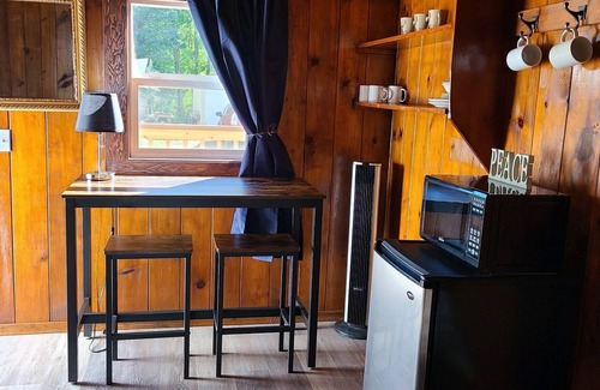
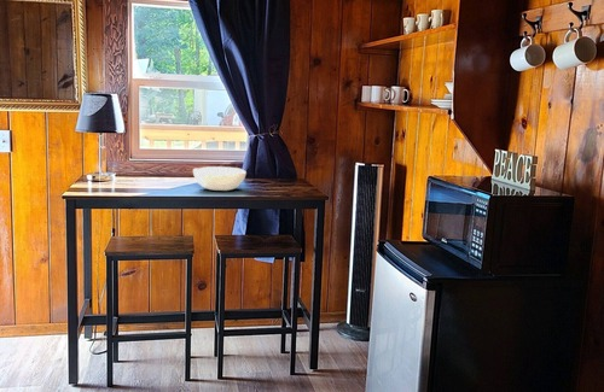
+ bowl [192,165,248,192]
